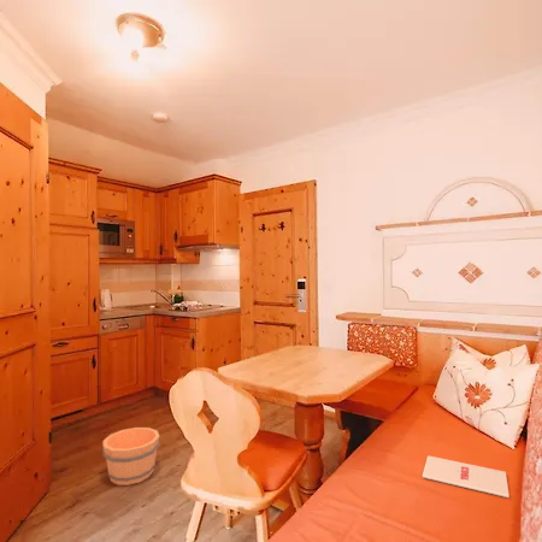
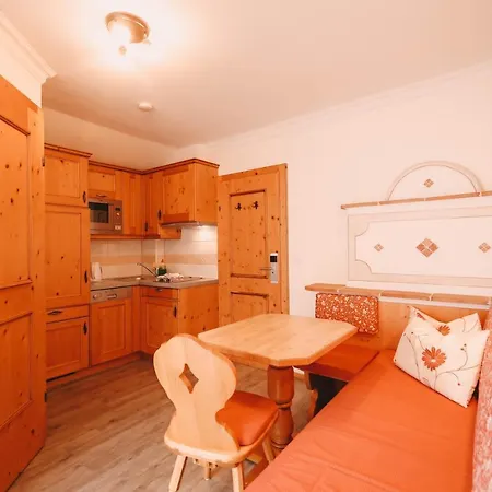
- bucket [101,426,161,487]
- magazine [422,455,511,499]
